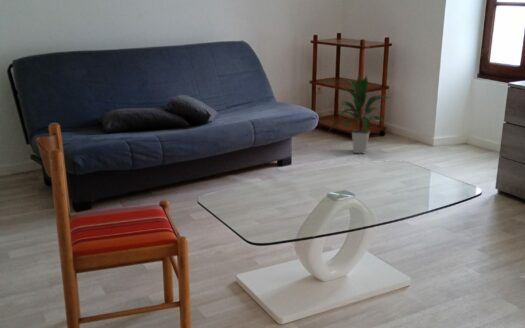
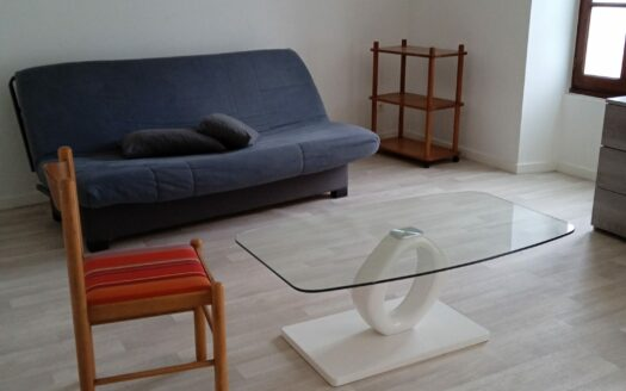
- indoor plant [328,74,389,154]
